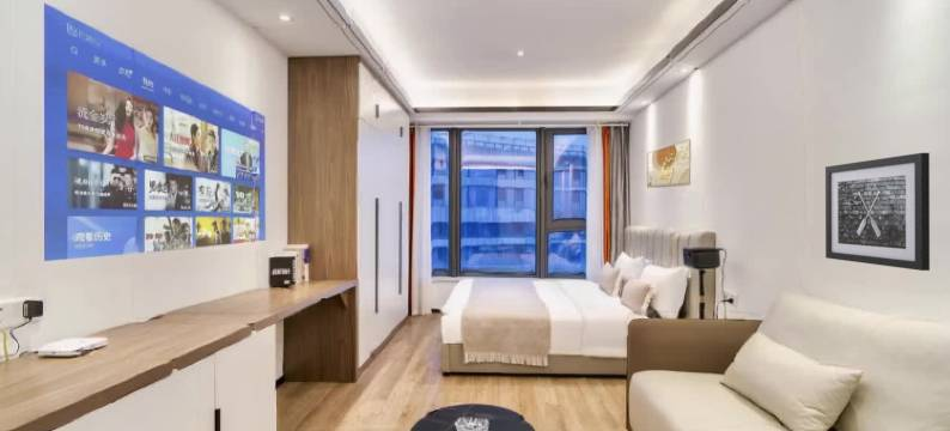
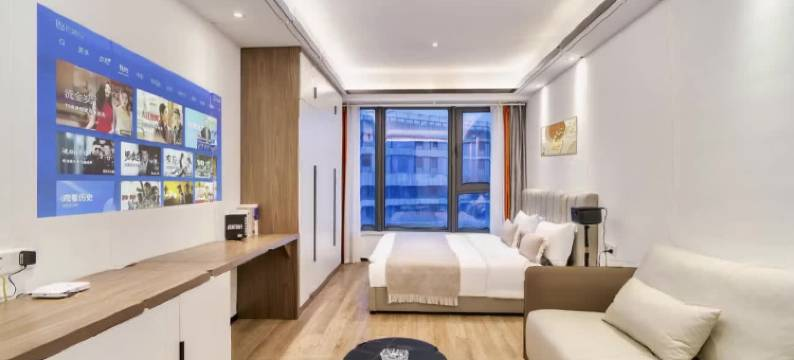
- wall art [824,152,931,272]
